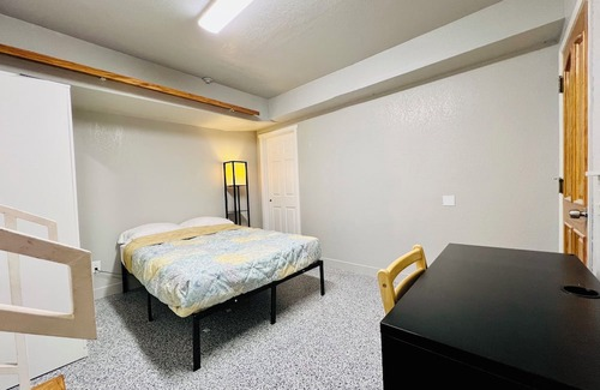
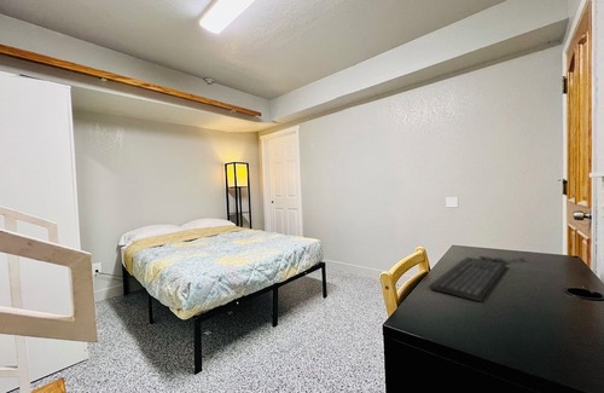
+ keyboard [428,255,527,302]
